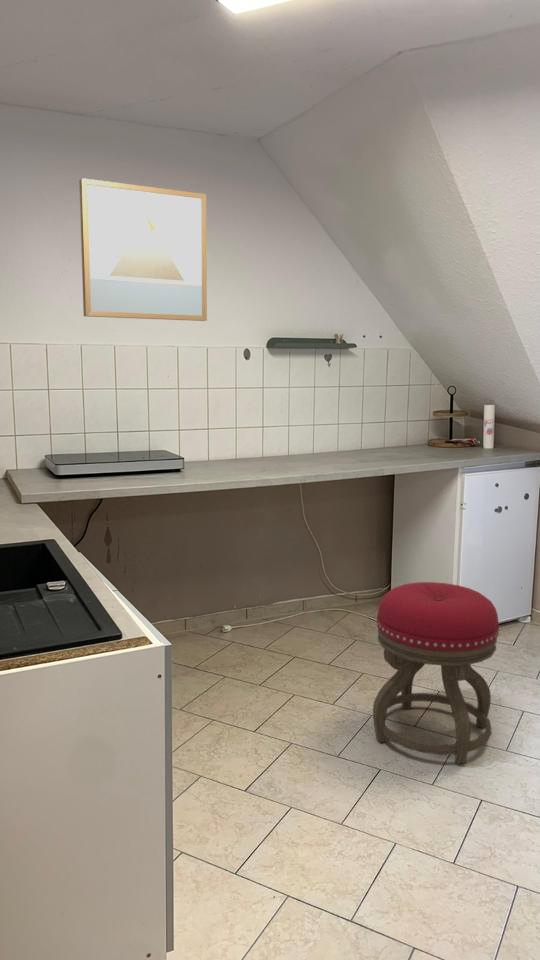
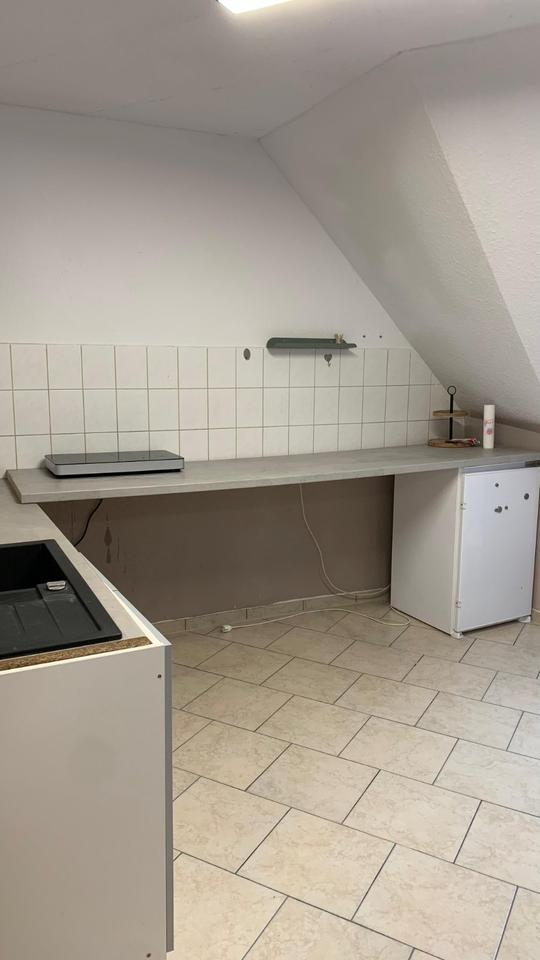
- wall art [78,177,208,322]
- stool [372,581,500,765]
